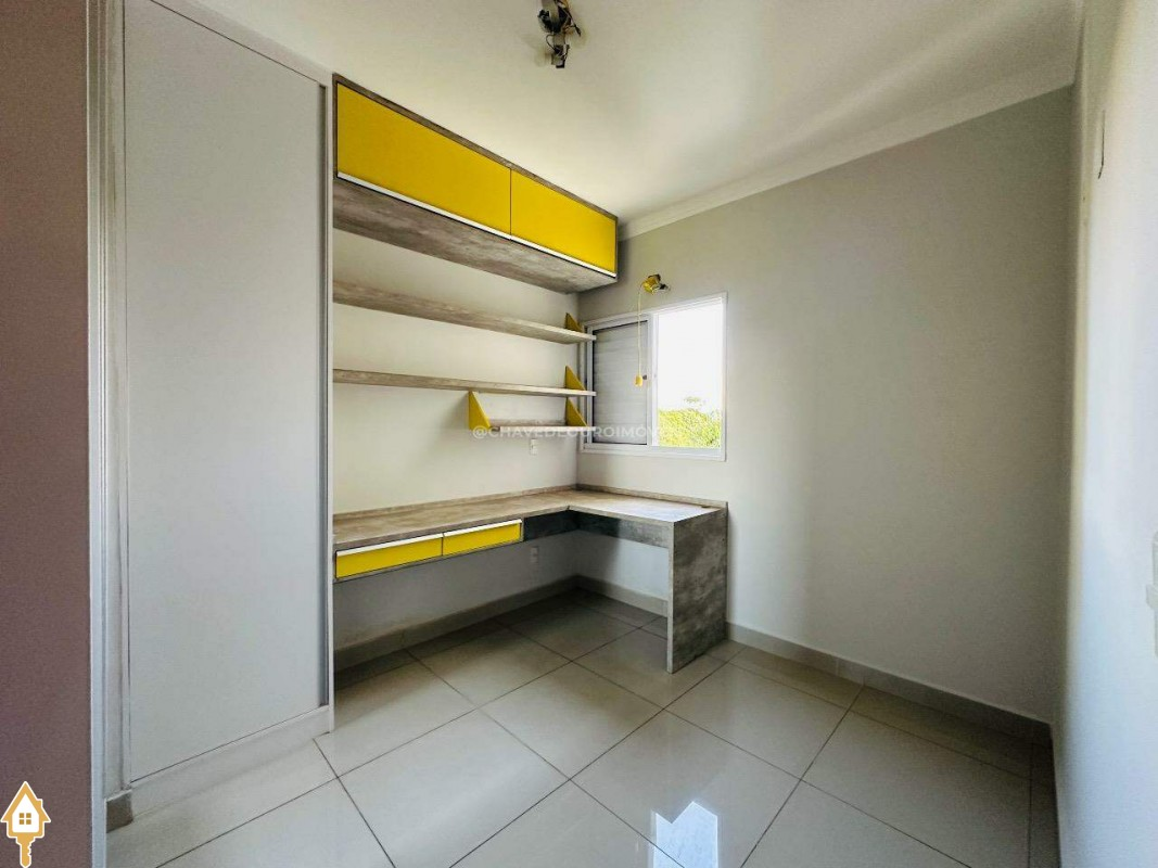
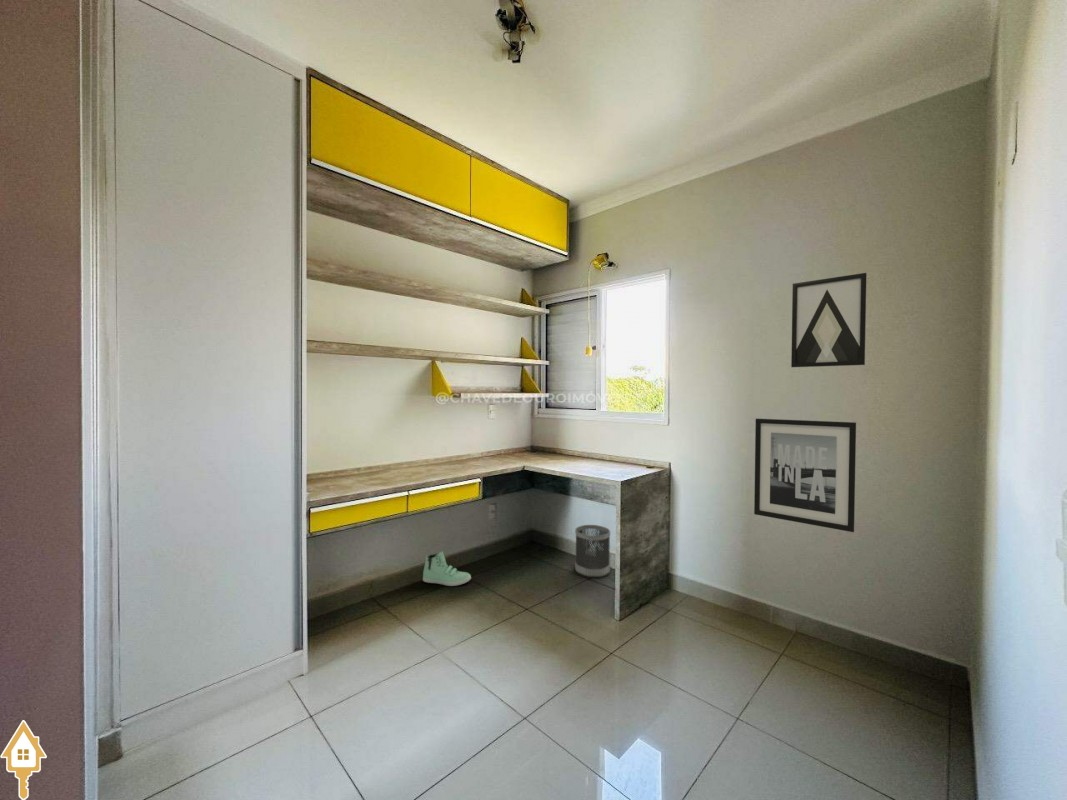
+ wall art [753,418,857,533]
+ wastebasket [574,524,611,578]
+ wall art [790,272,868,368]
+ sneaker [422,550,472,587]
